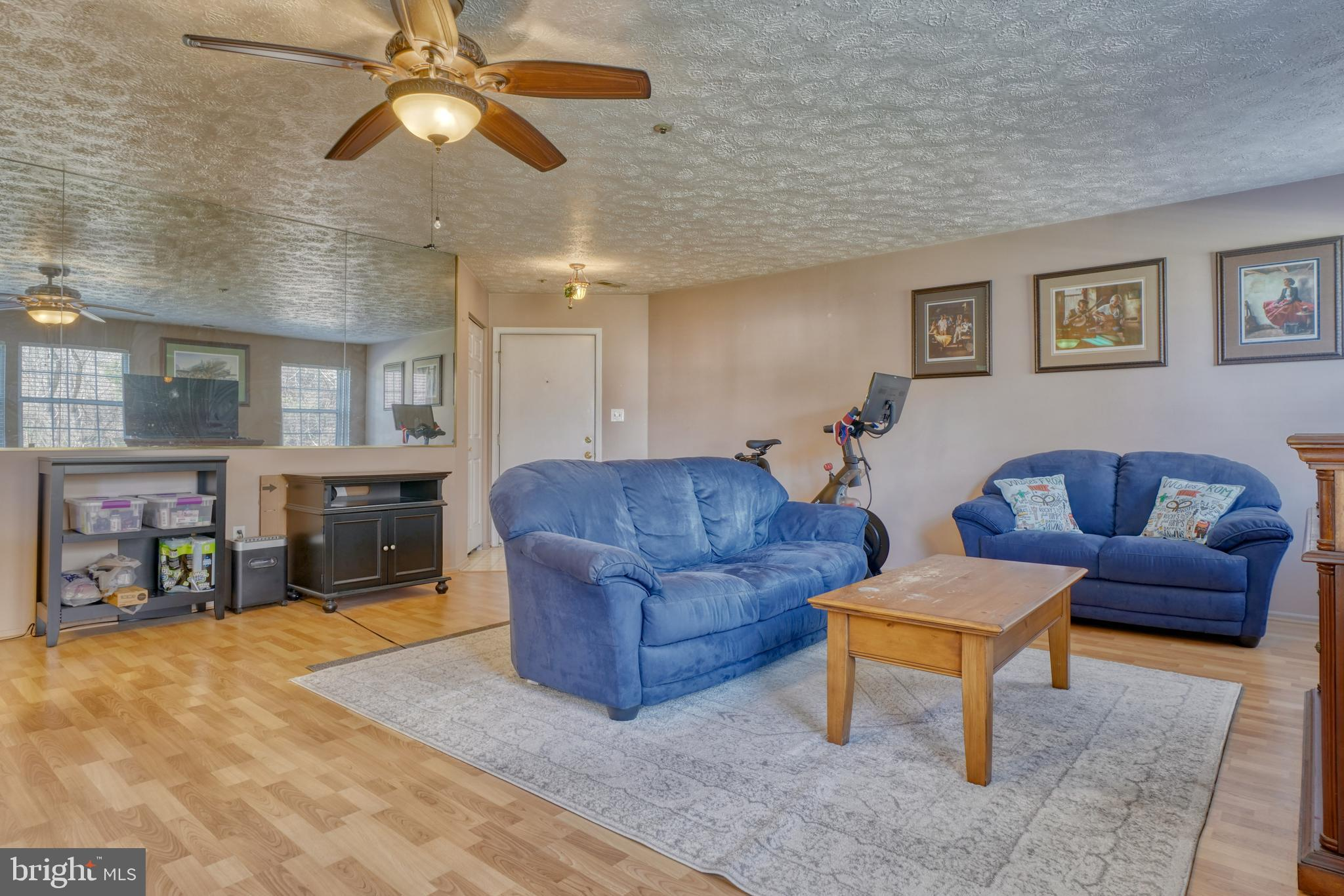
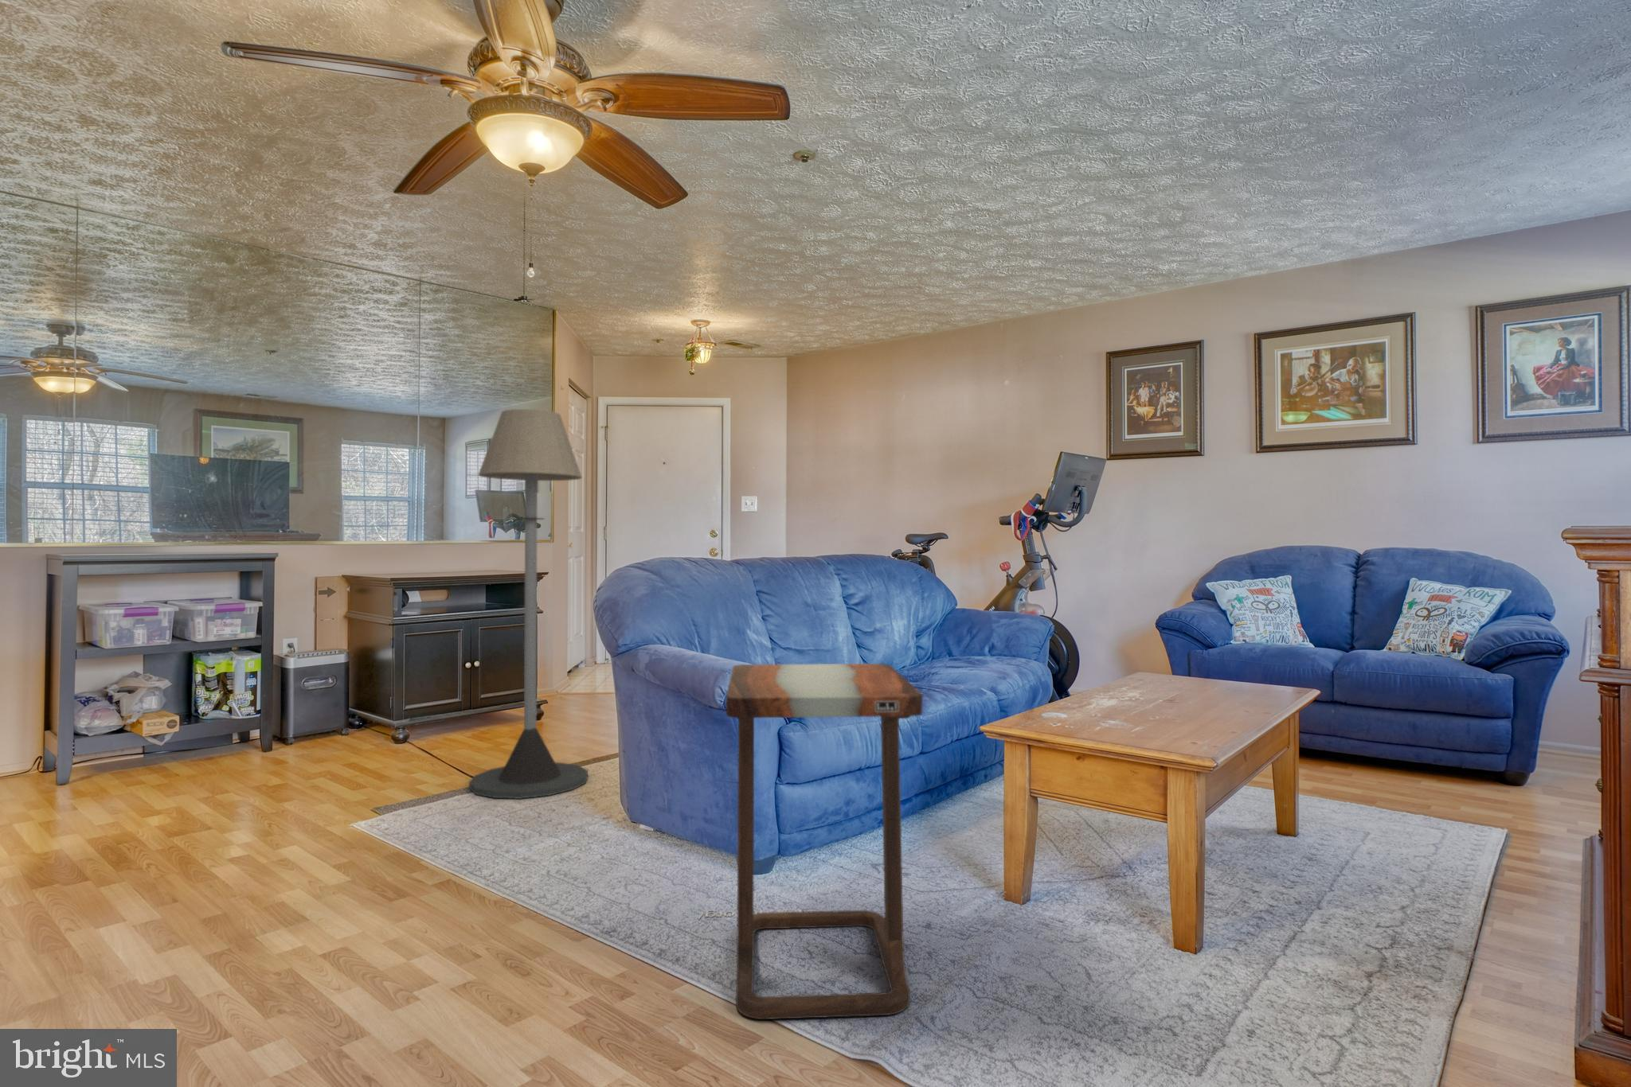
+ side table [698,662,924,1020]
+ floor lamp [468,408,589,799]
